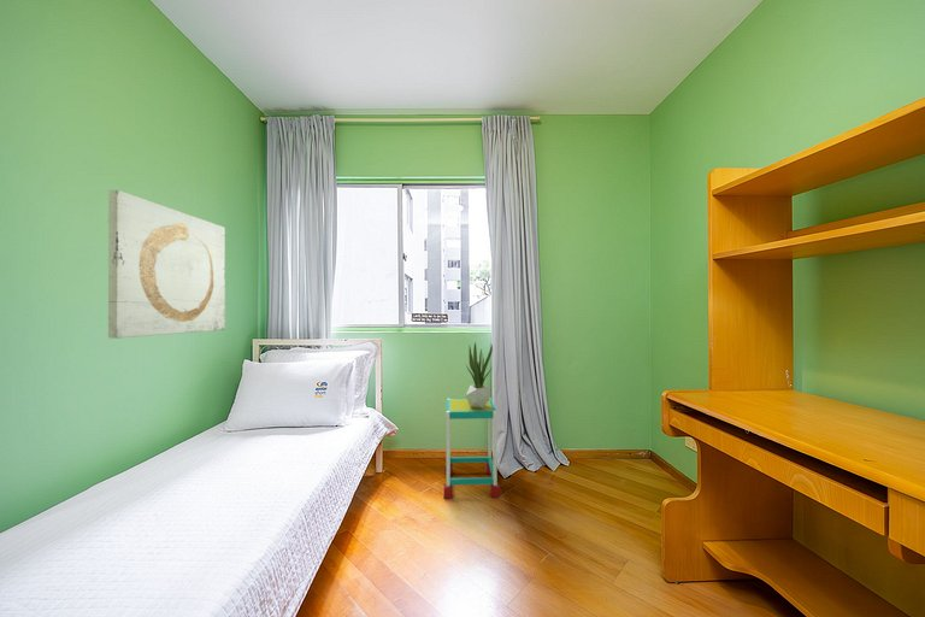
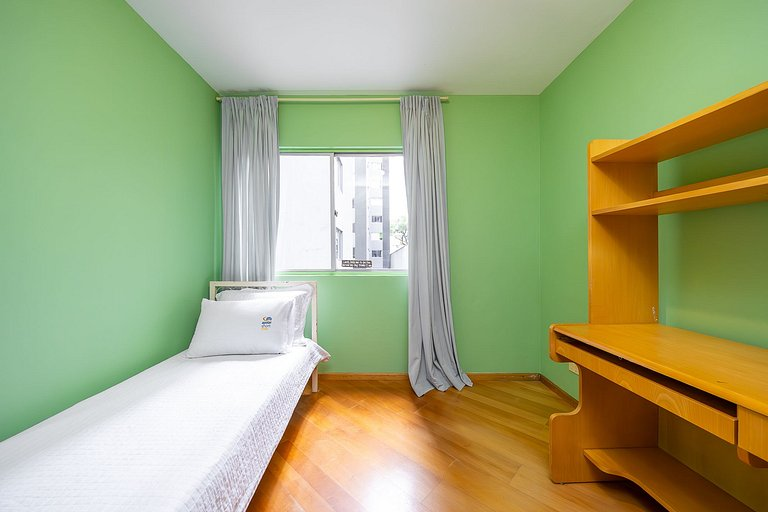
- potted plant [465,341,494,409]
- side table [442,396,501,500]
- wall art [107,189,226,340]
